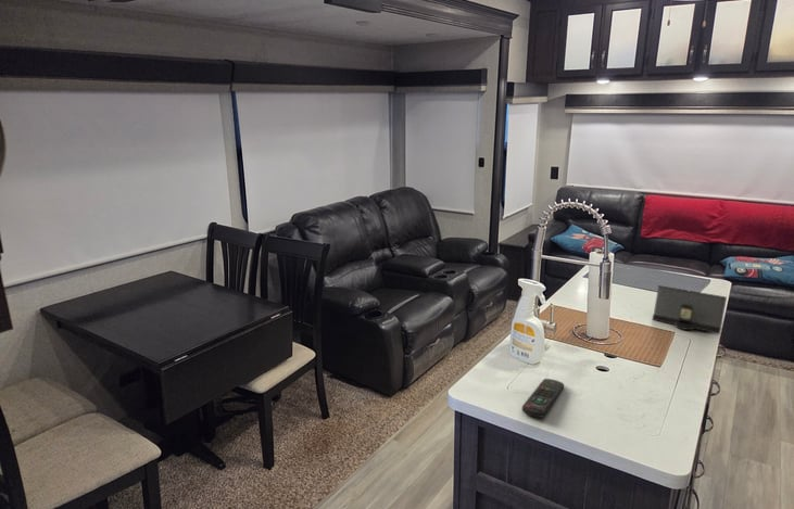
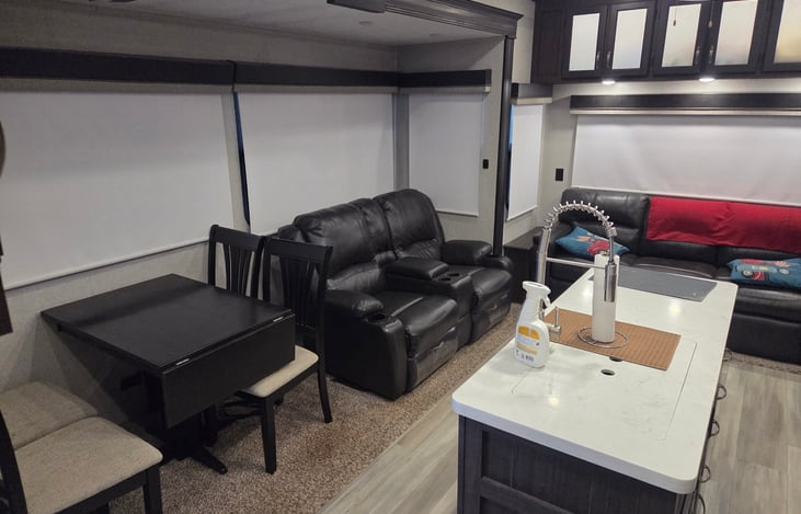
- speaker [651,284,728,334]
- remote control [520,378,565,419]
